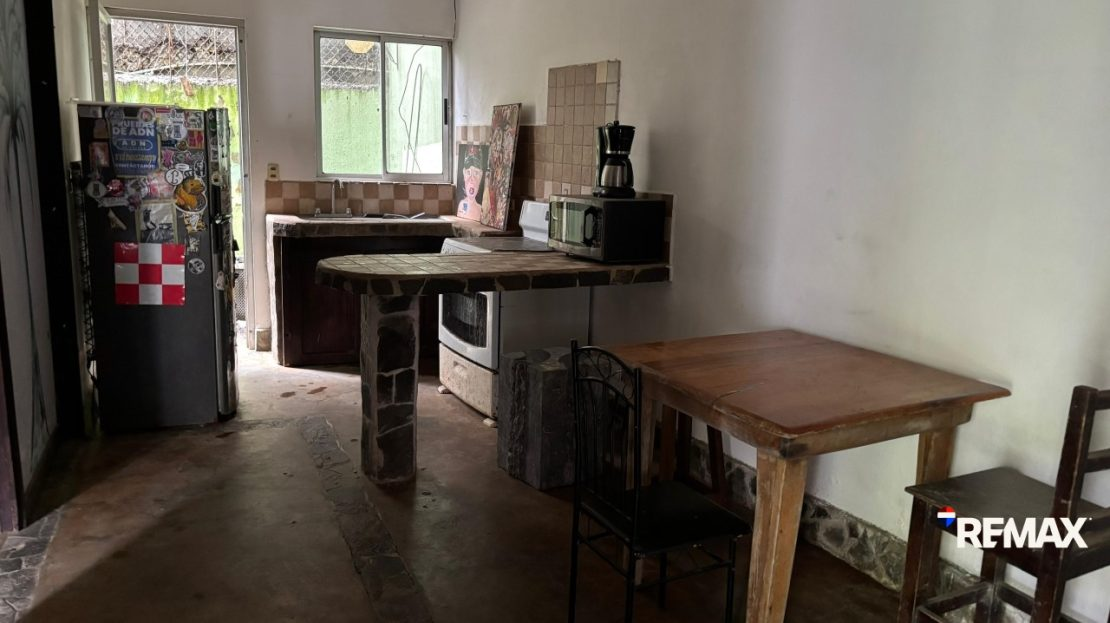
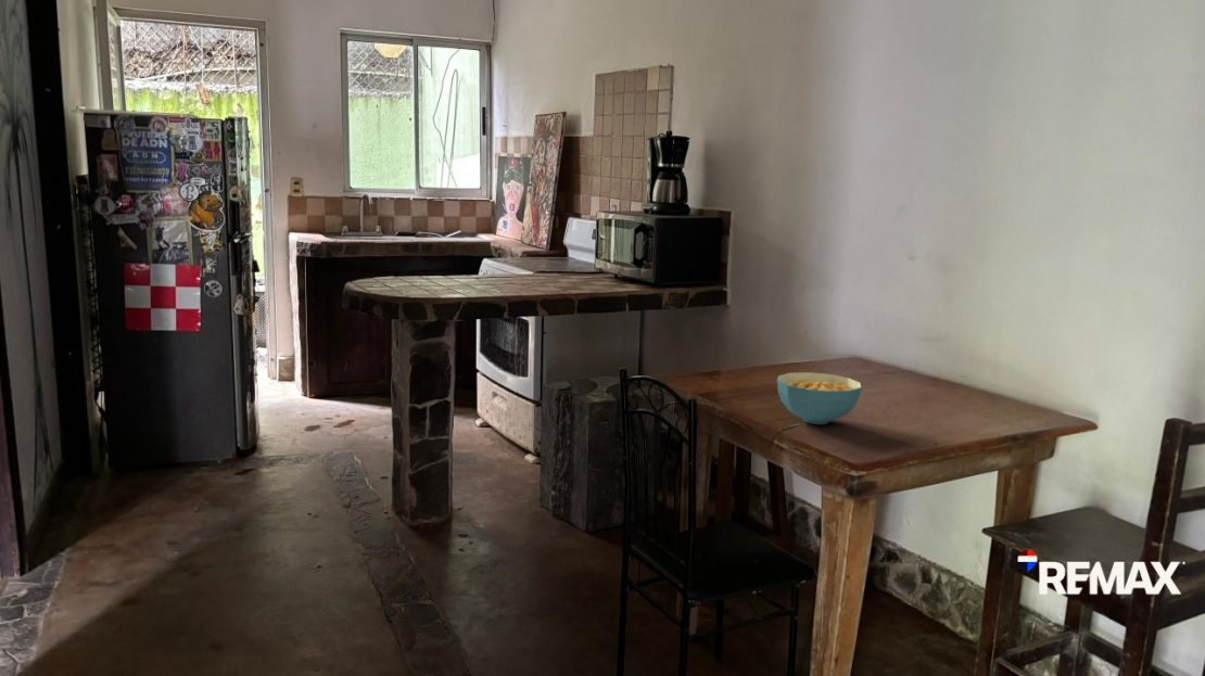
+ cereal bowl [776,371,863,425]
